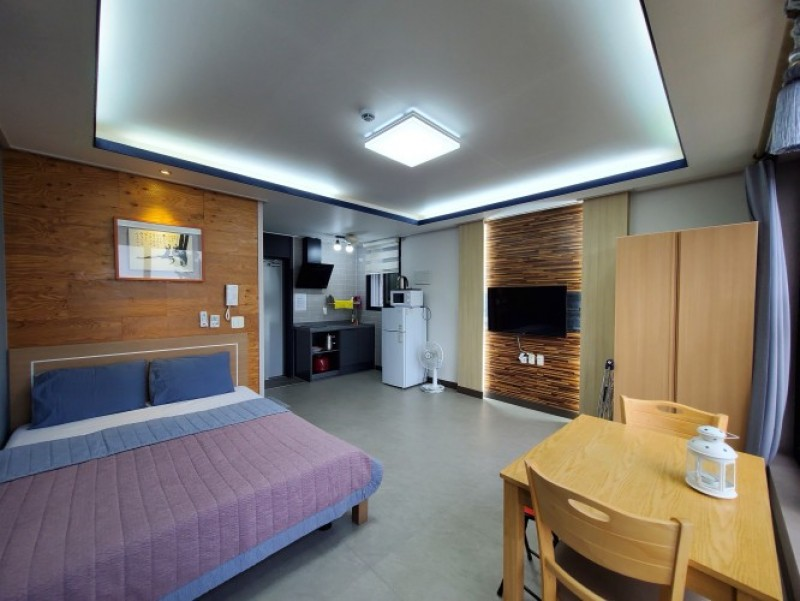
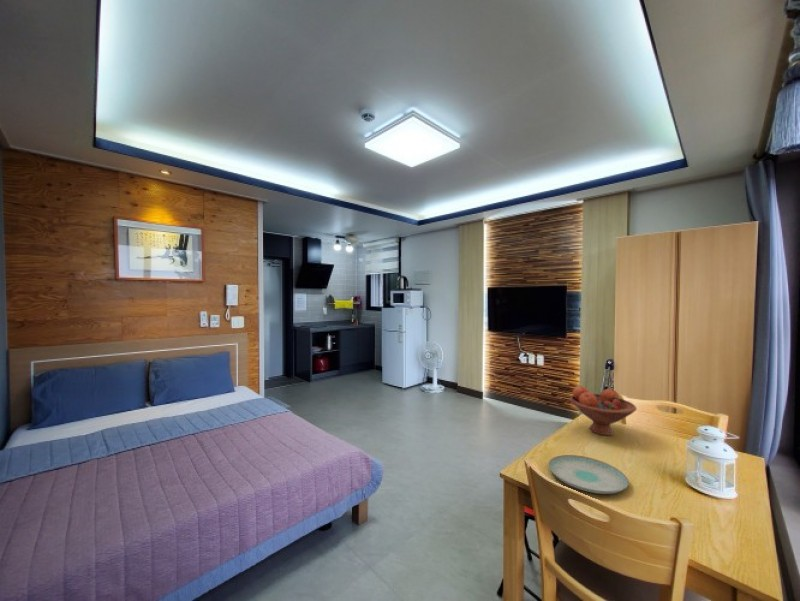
+ fruit bowl [569,385,638,436]
+ plate [547,454,630,495]
